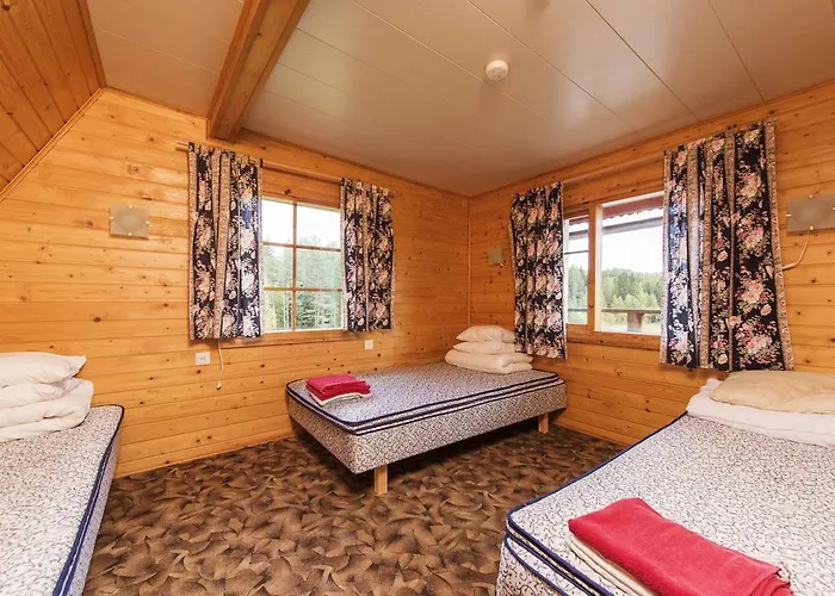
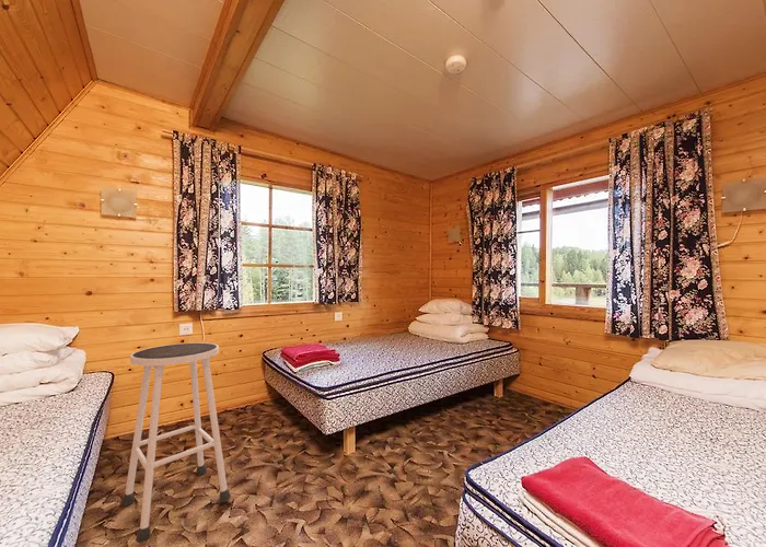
+ stool [120,341,232,544]
